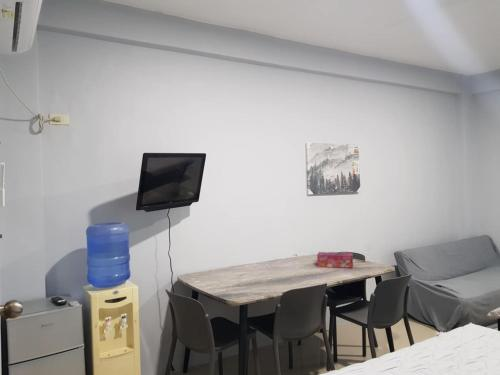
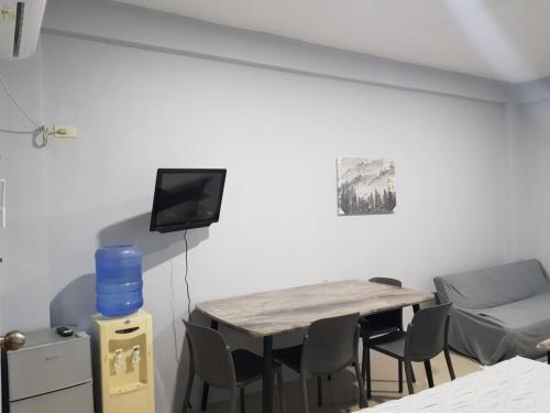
- tissue box [316,251,354,269]
